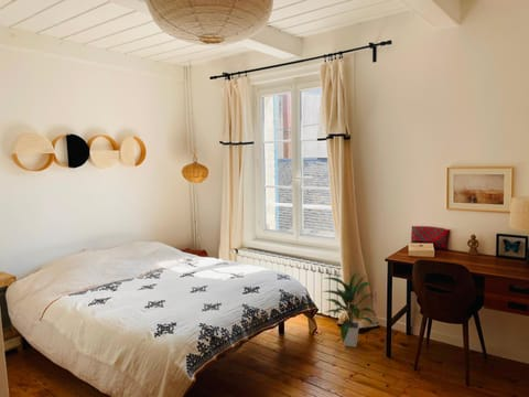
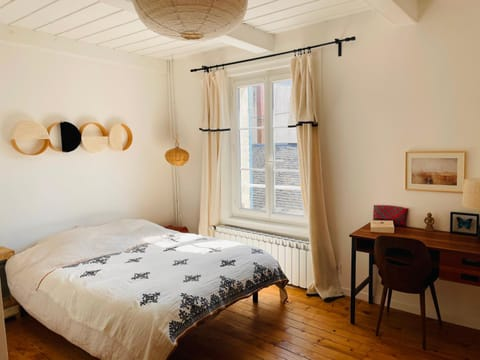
- indoor plant [322,270,378,348]
